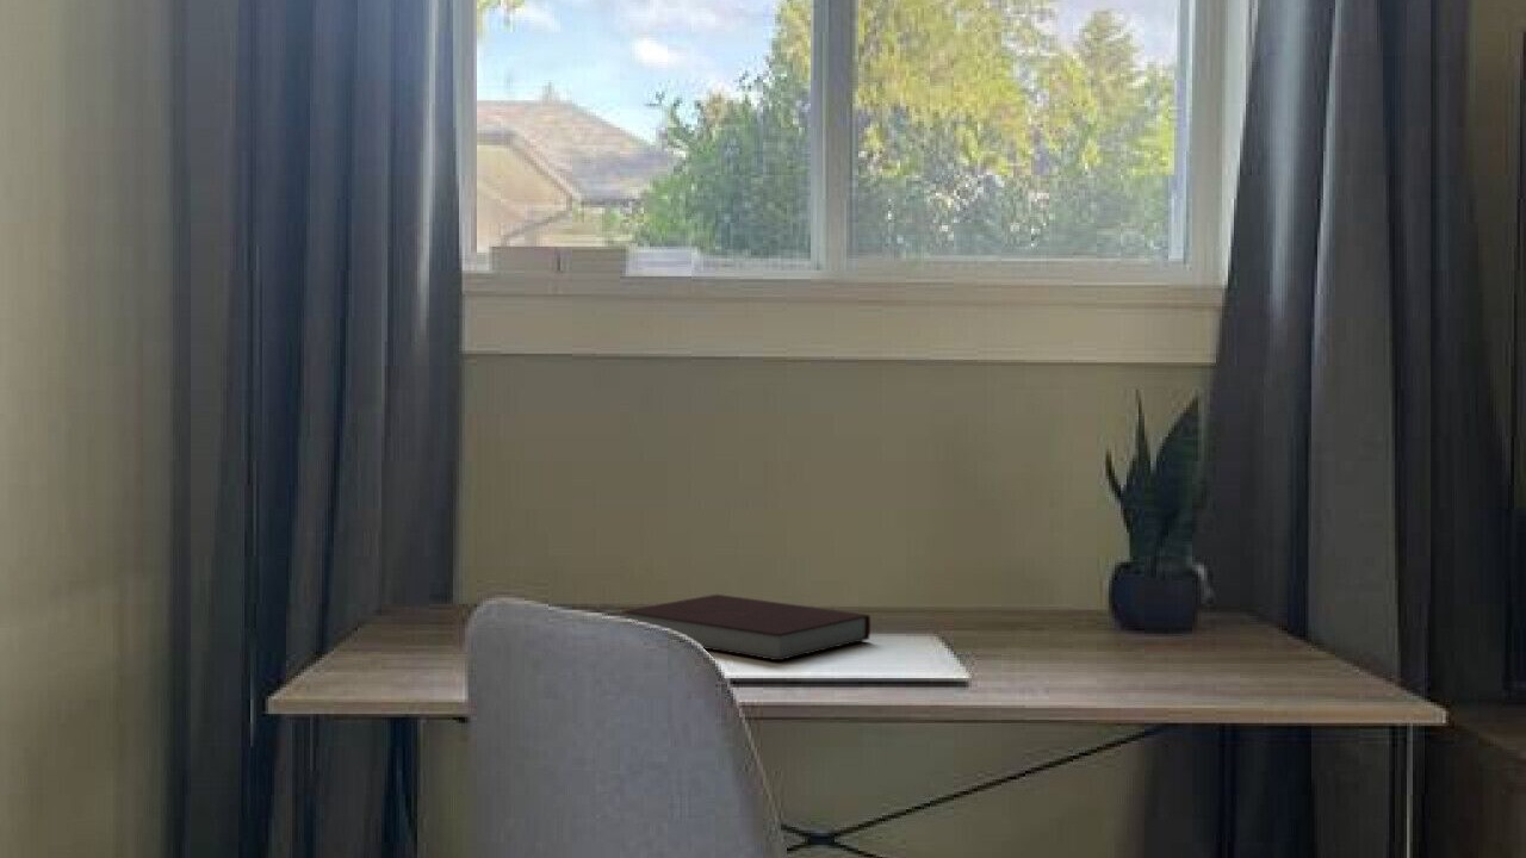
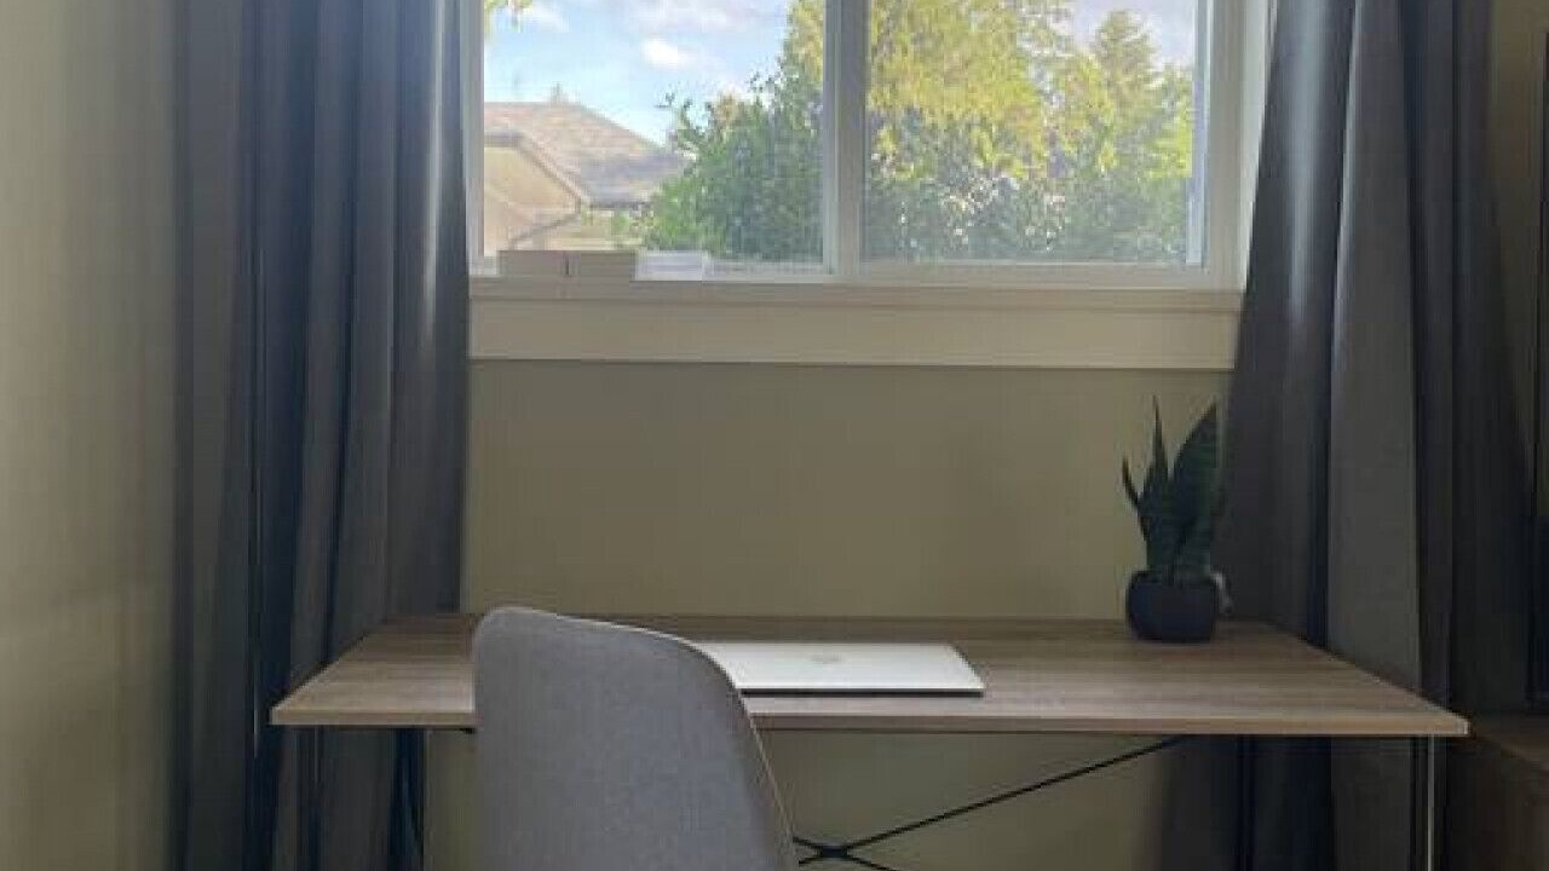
- notebook [621,593,871,661]
